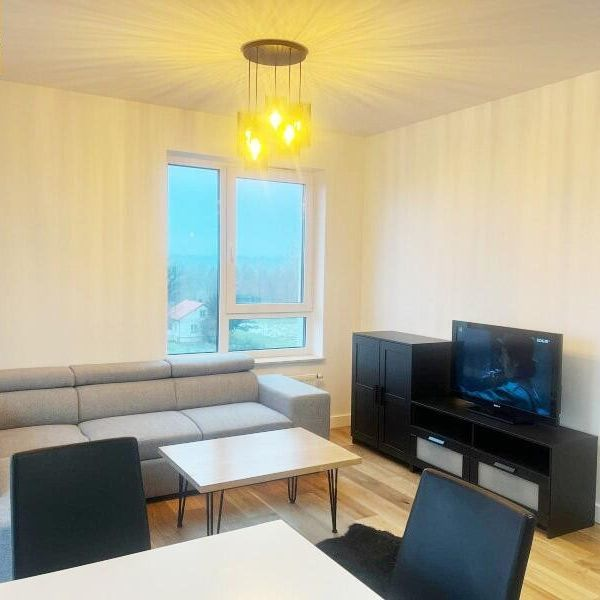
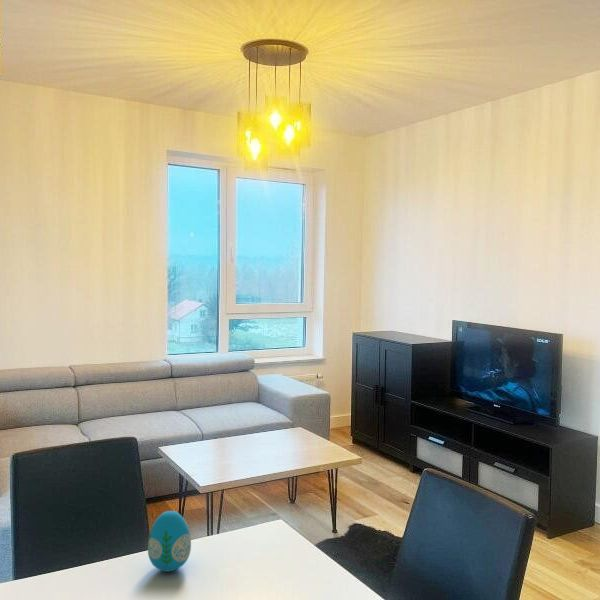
+ decorative egg [147,510,192,573]
